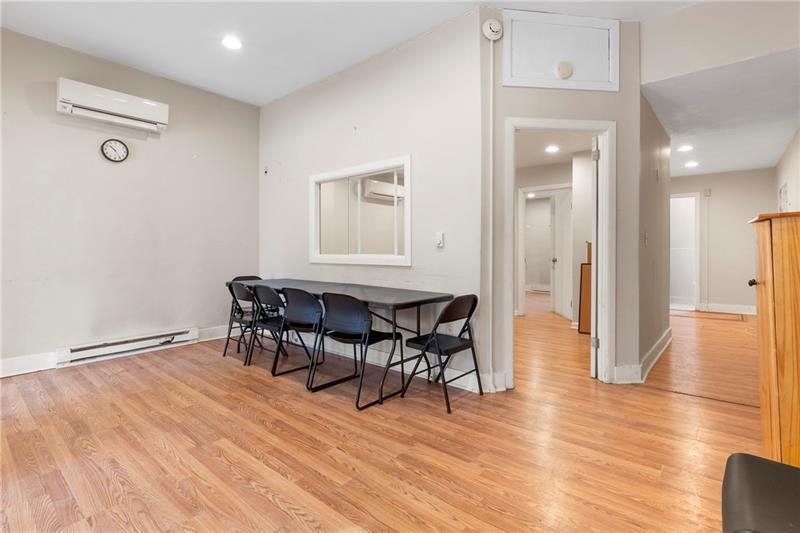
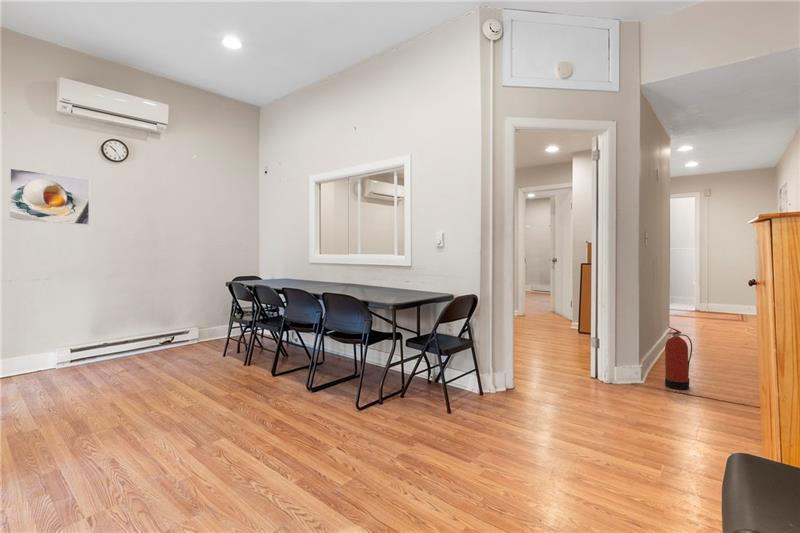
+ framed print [8,167,90,226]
+ fire extinguisher [664,326,693,390]
